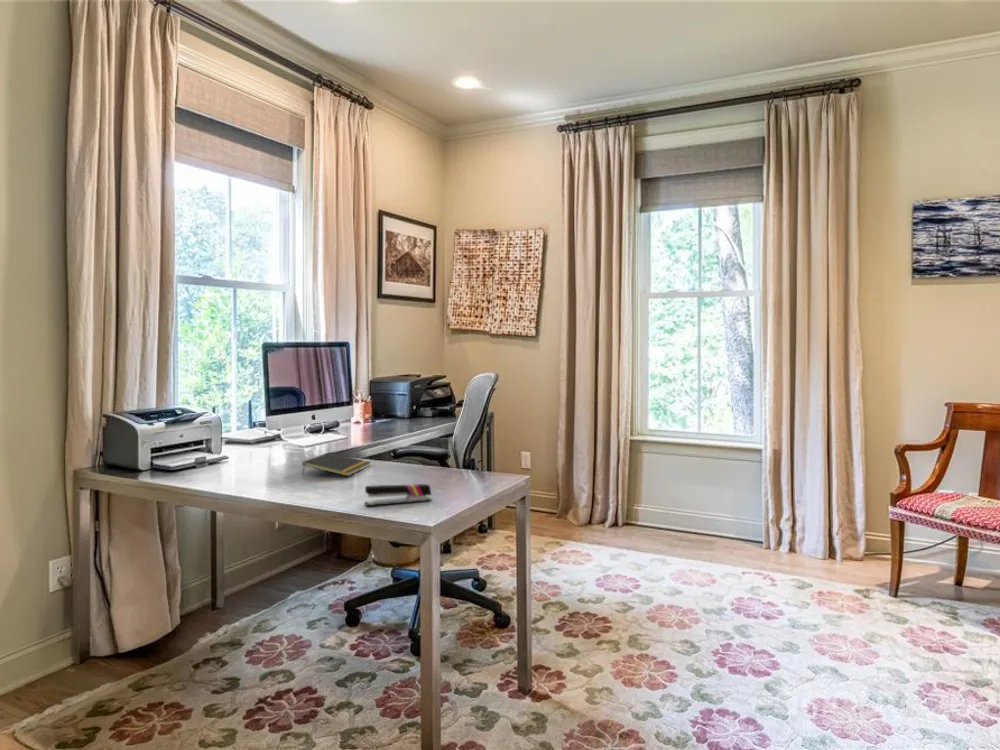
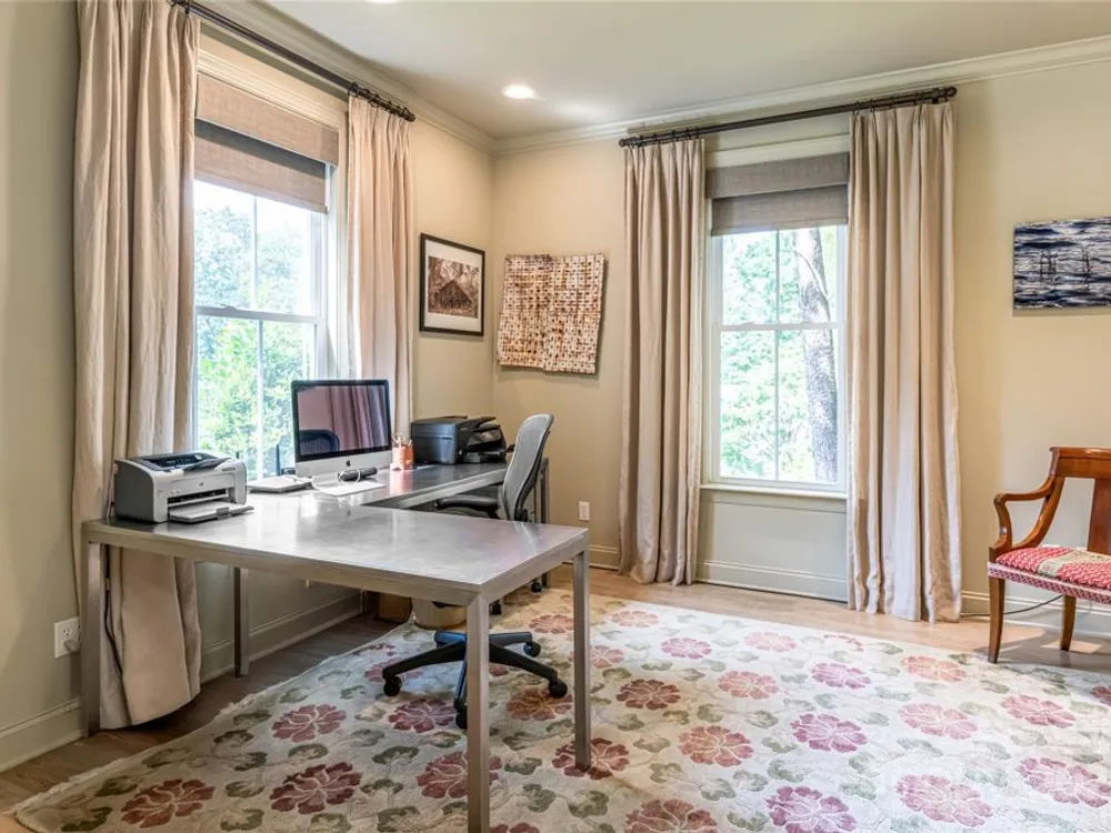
- stapler [363,483,432,507]
- notepad [301,451,372,477]
